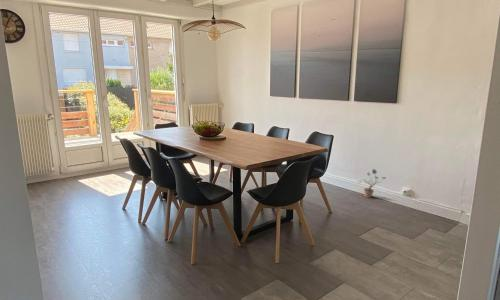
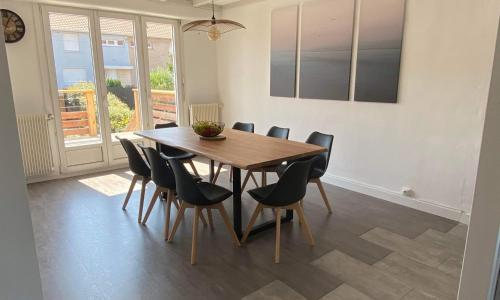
- potted plant [358,168,387,199]
